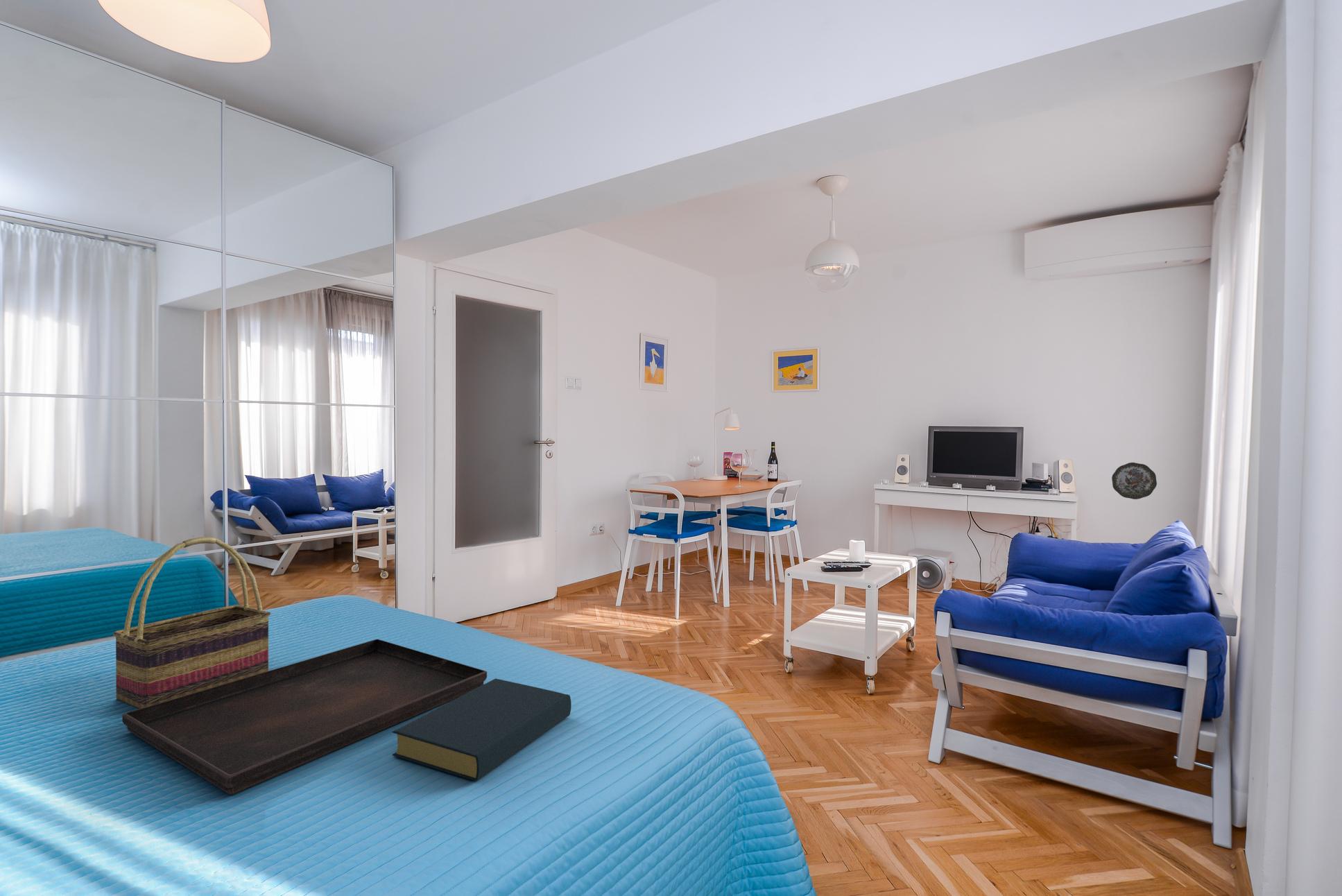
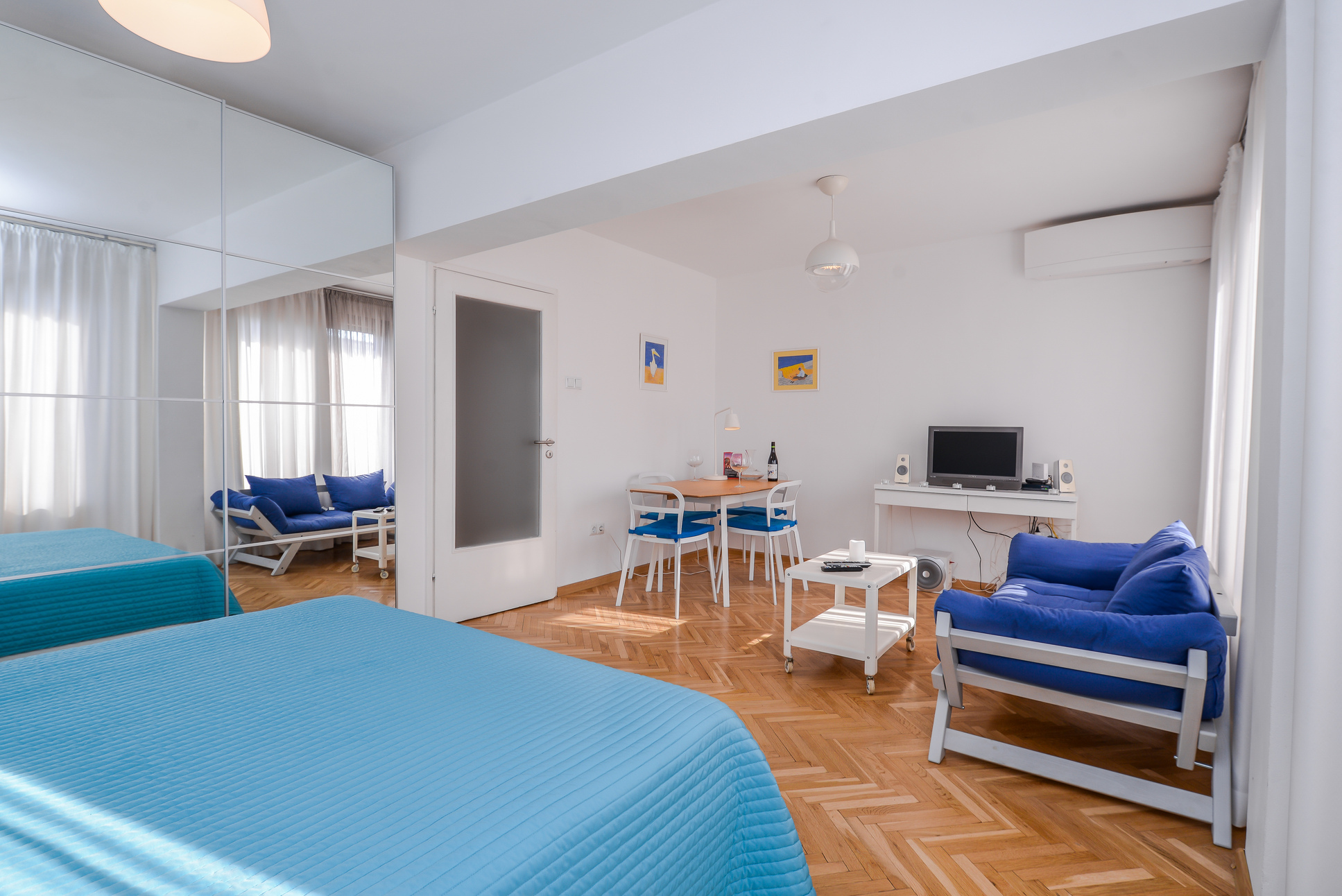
- decorative plate [1111,462,1158,500]
- hardback book [391,678,572,782]
- woven basket [112,536,271,709]
- serving tray [121,639,488,795]
